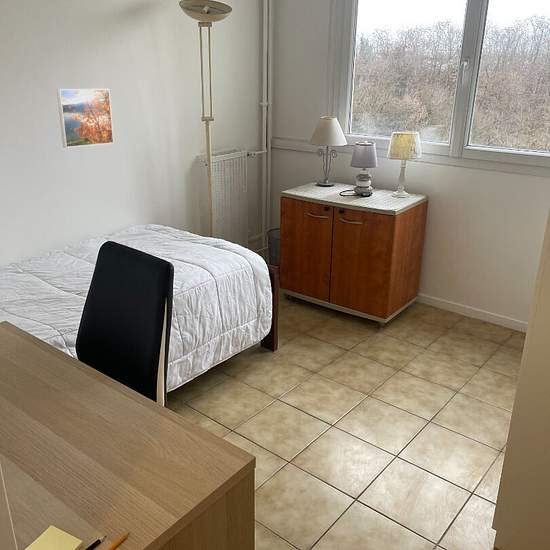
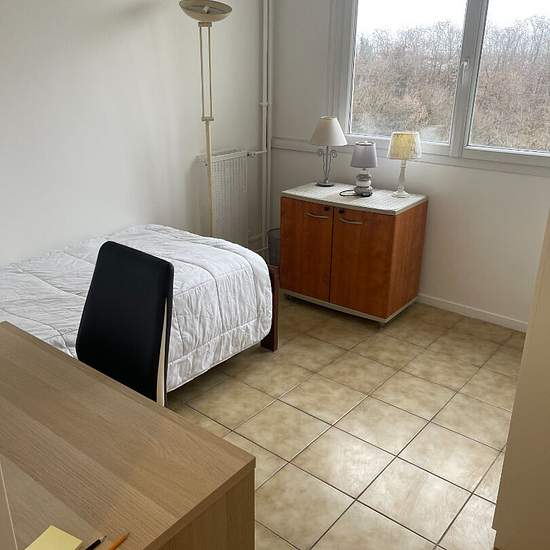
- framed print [56,88,115,149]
